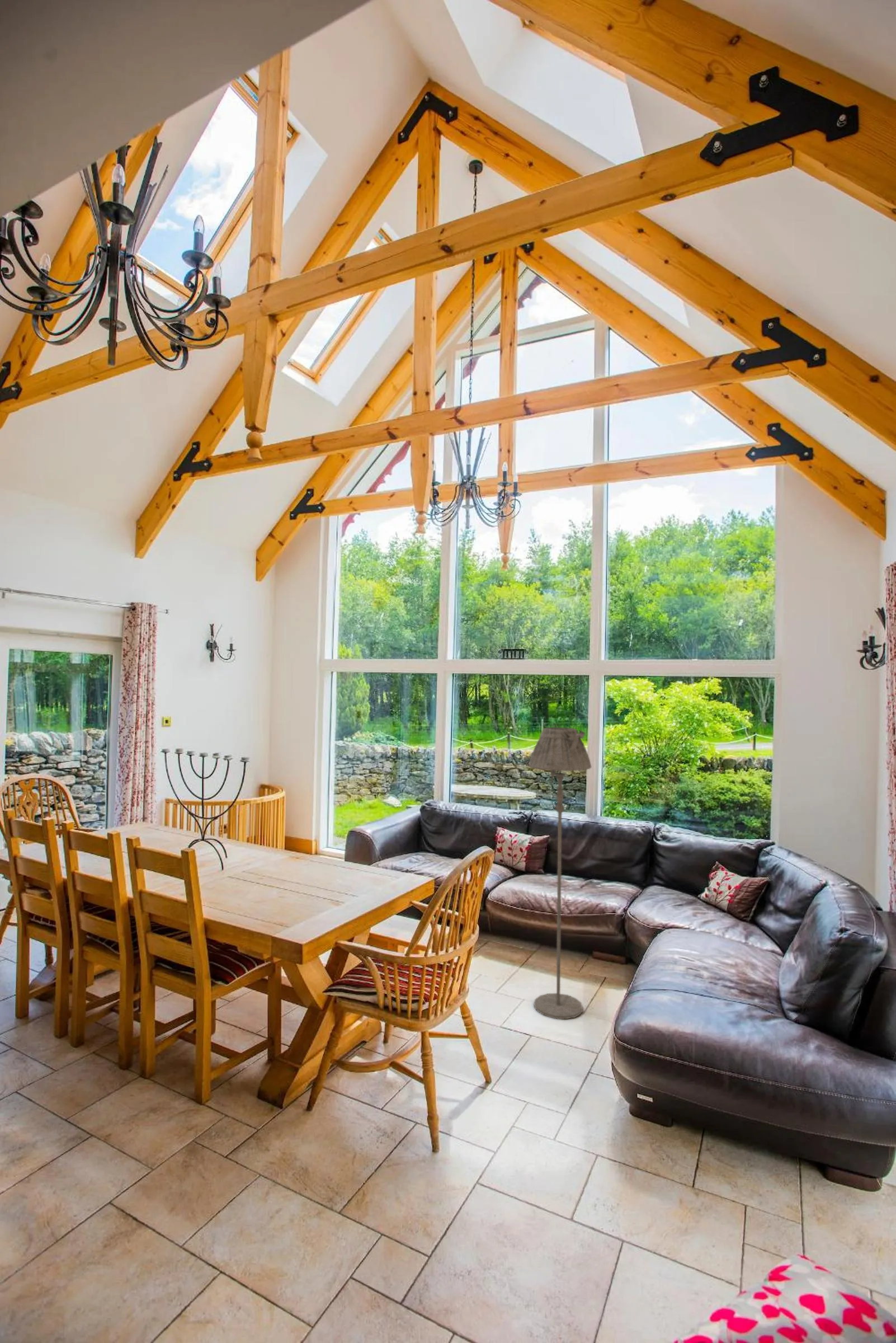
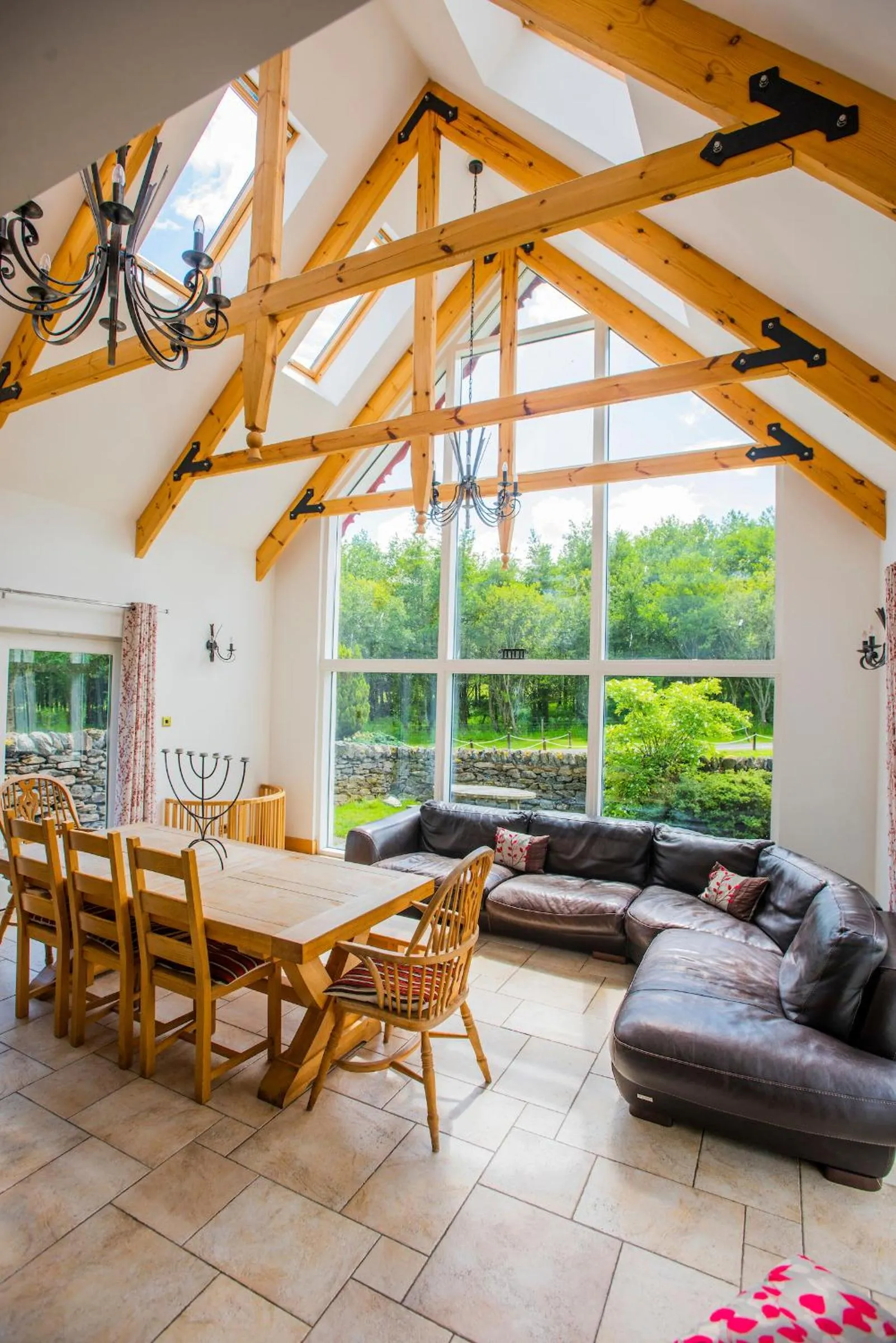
- floor lamp [528,727,592,1020]
